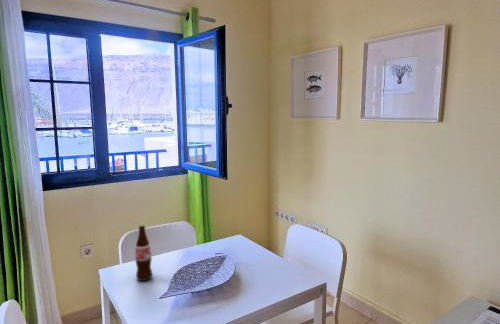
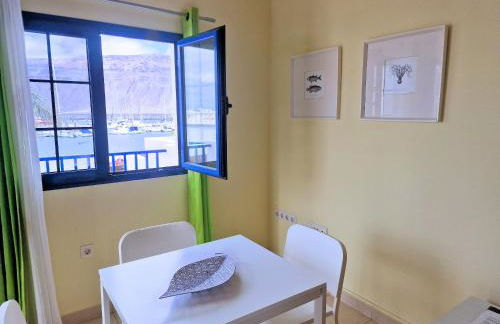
- bottle [134,225,153,282]
